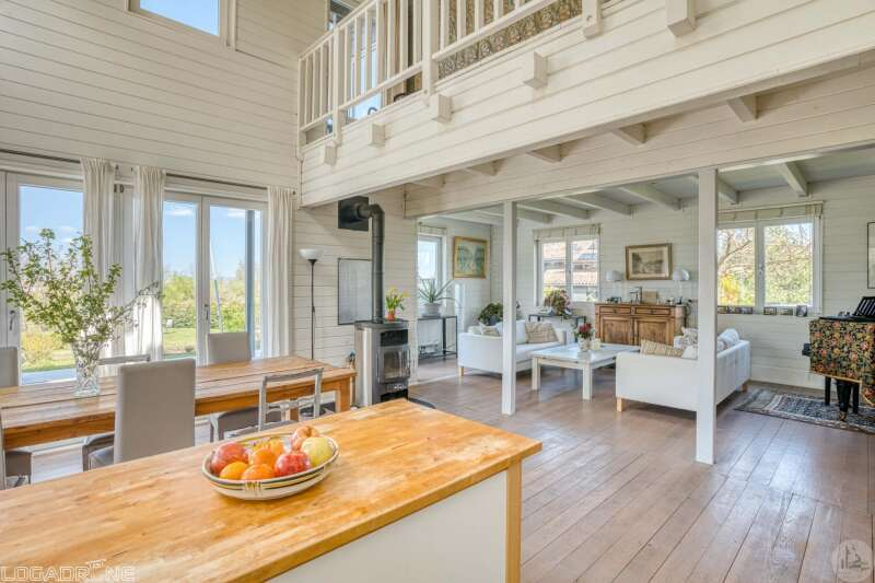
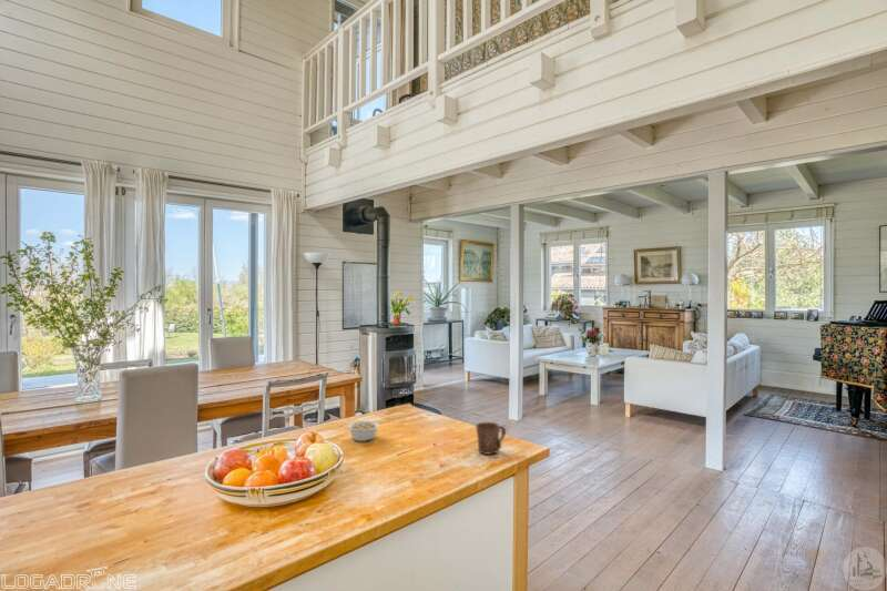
+ legume [346,419,380,442]
+ mug [475,421,507,456]
